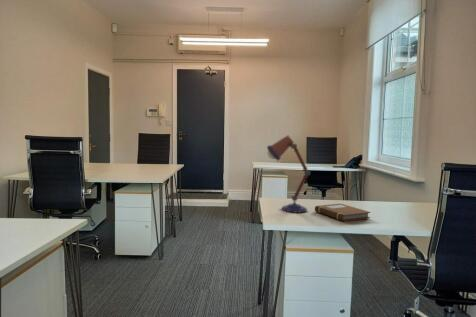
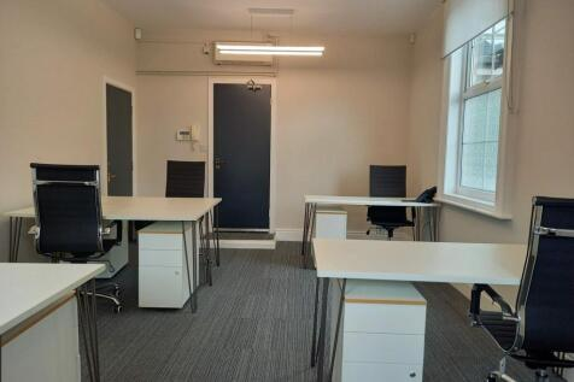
- desk lamp [266,134,311,213]
- notebook [314,203,371,222]
